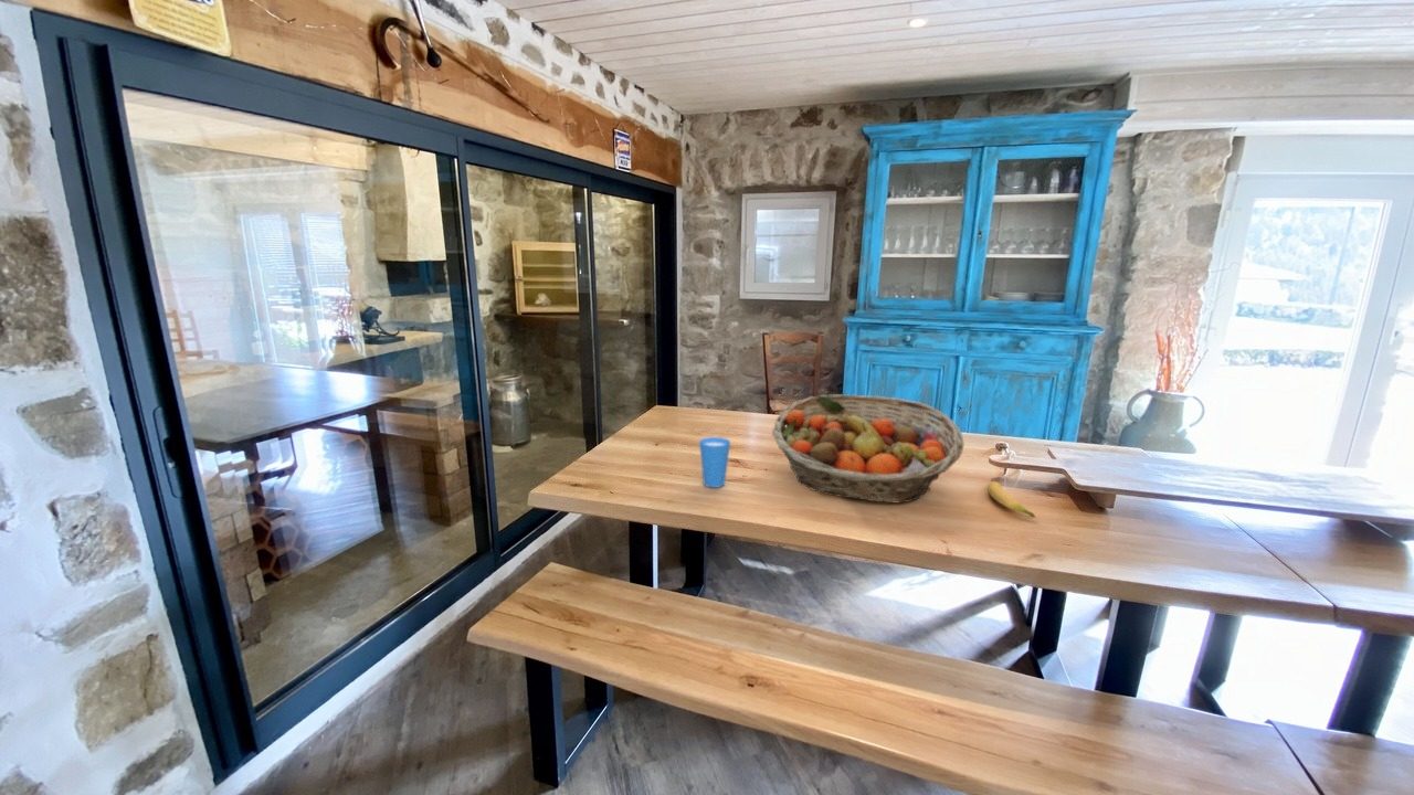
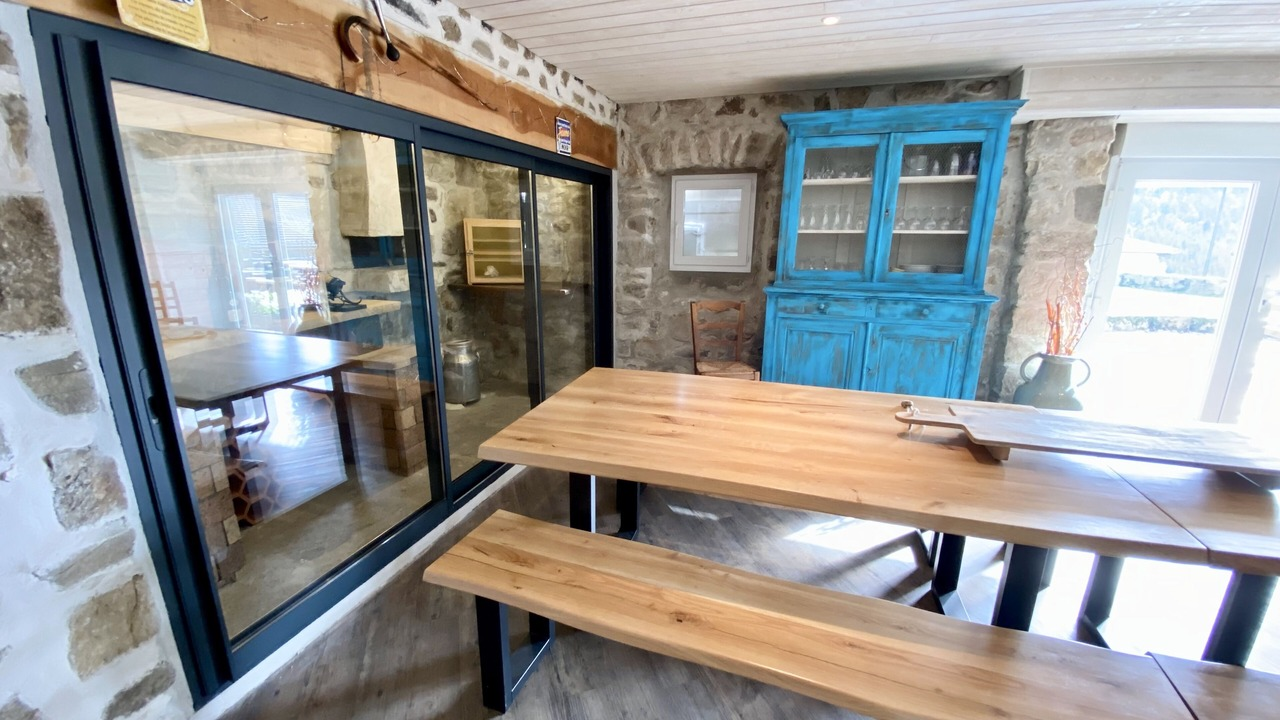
- fruit basket [771,393,964,504]
- cup [698,436,731,488]
- banana [986,480,1036,519]
